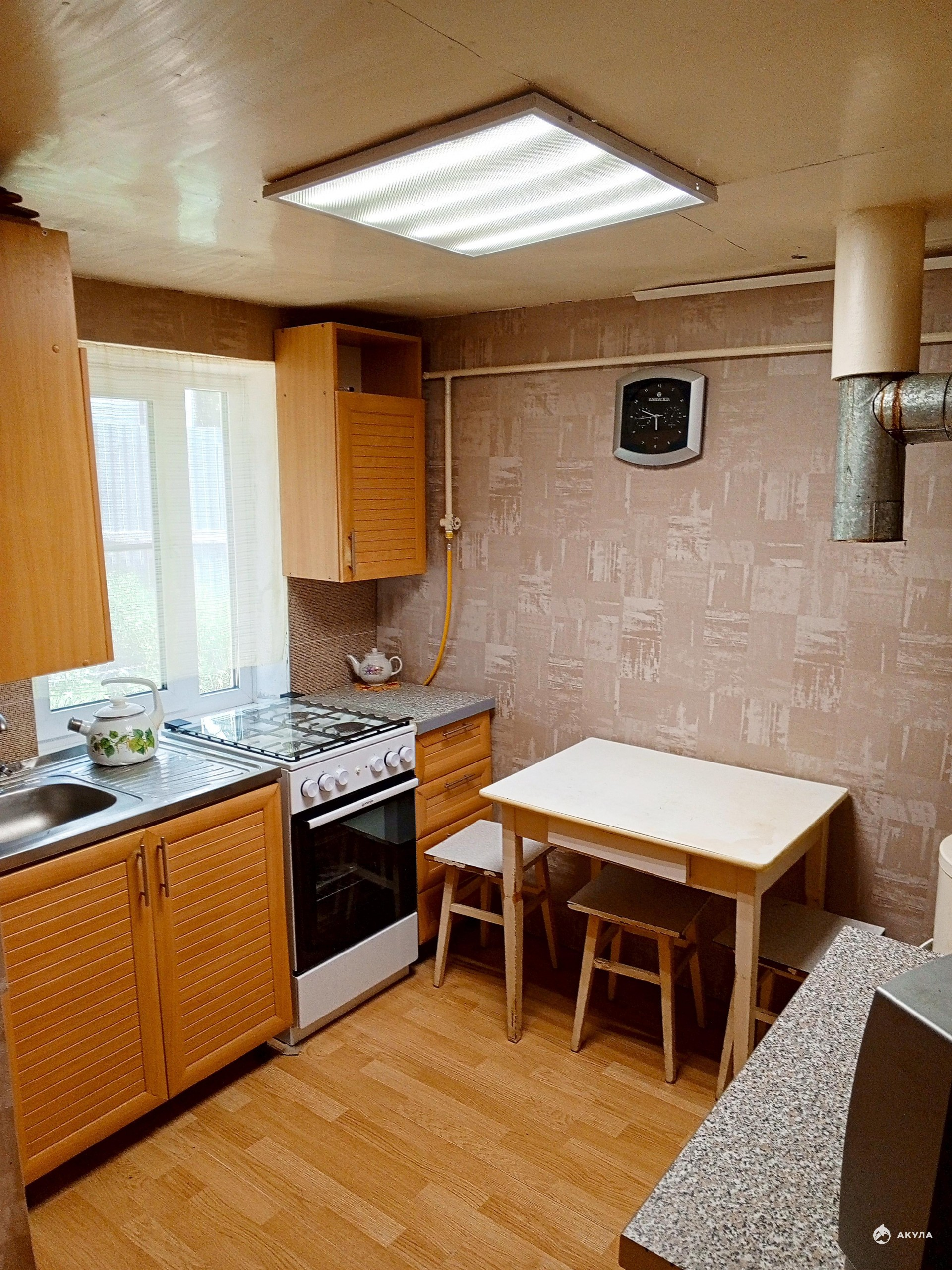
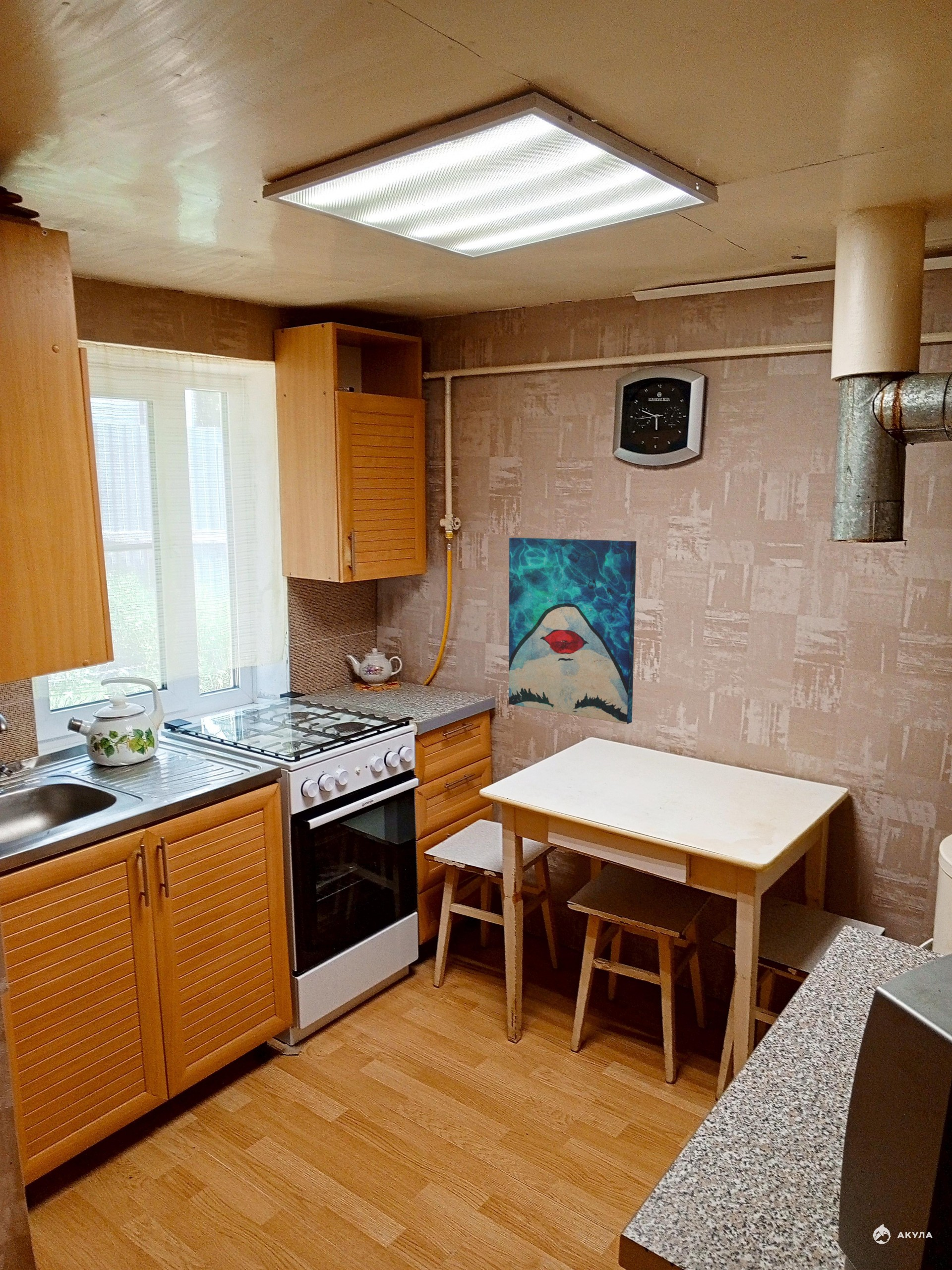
+ wall art [508,537,637,725]
